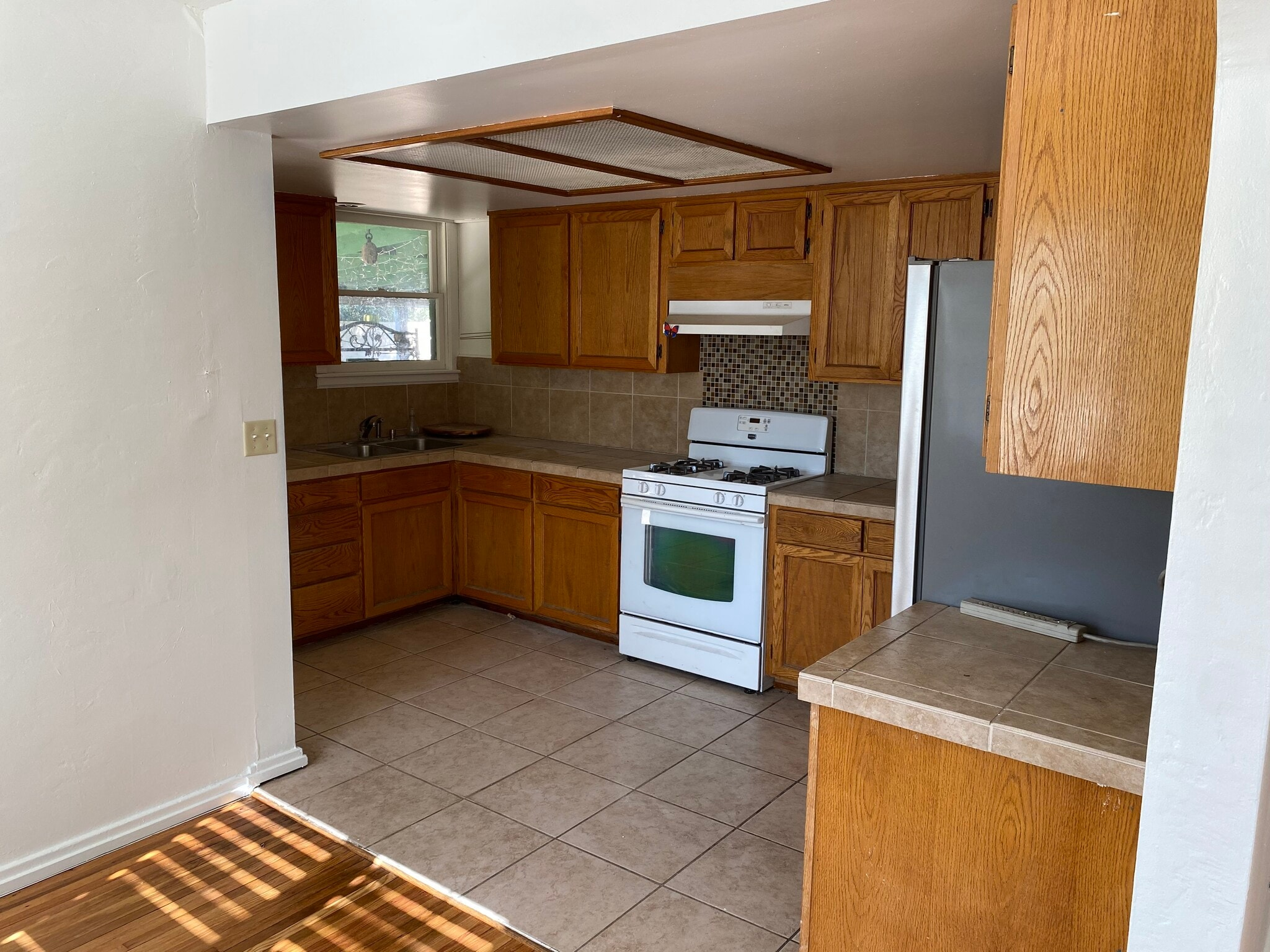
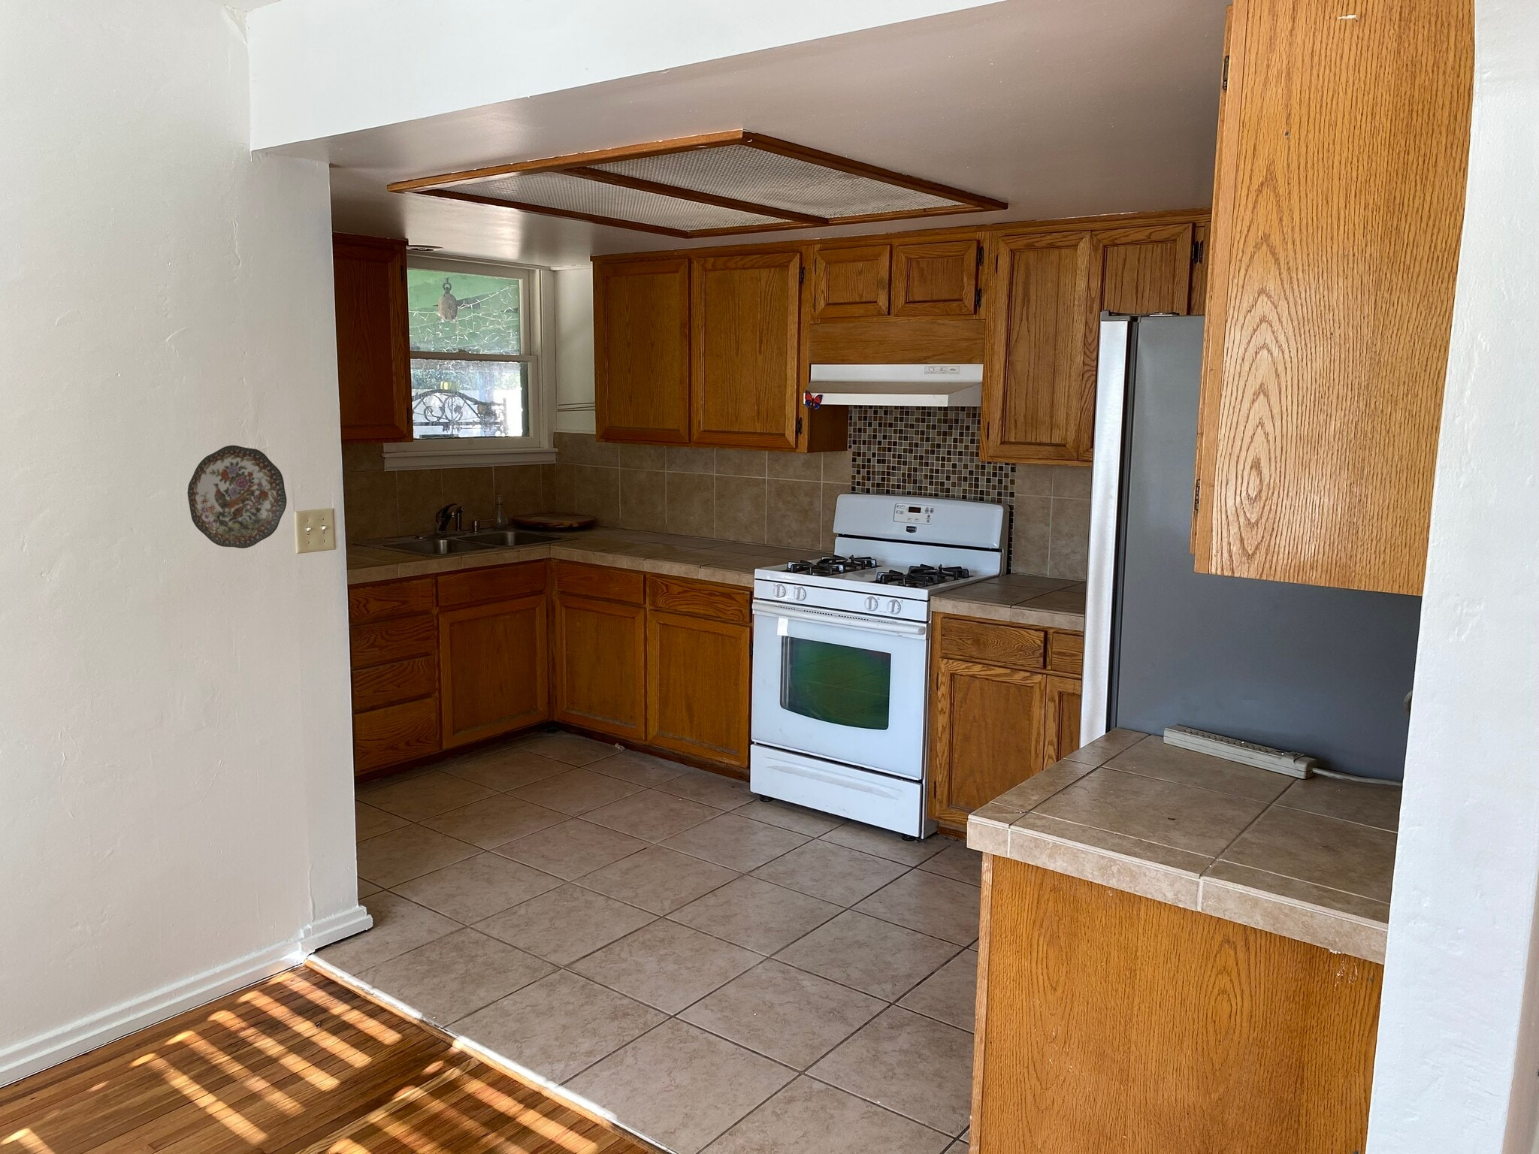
+ decorative plate [187,445,287,549]
